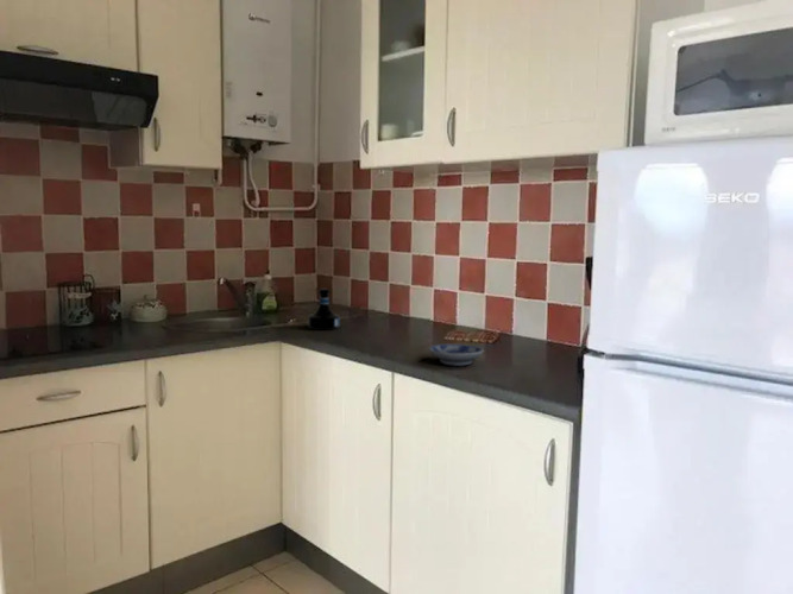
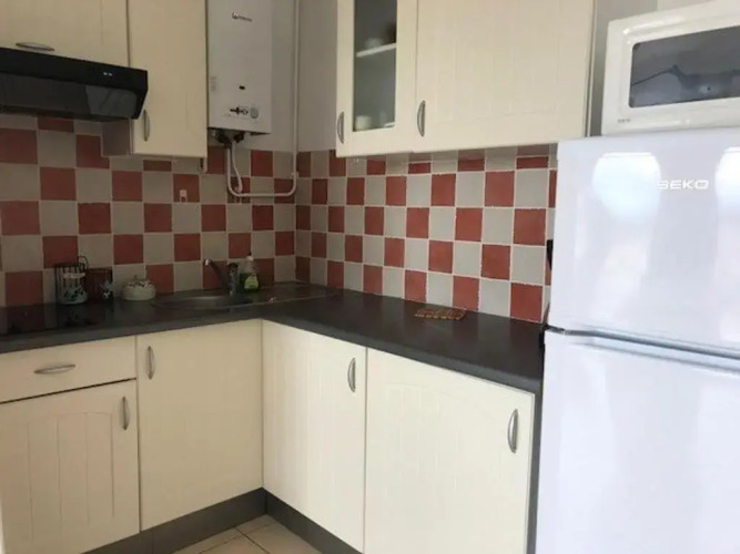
- tequila bottle [307,287,341,331]
- bowl [428,343,485,367]
